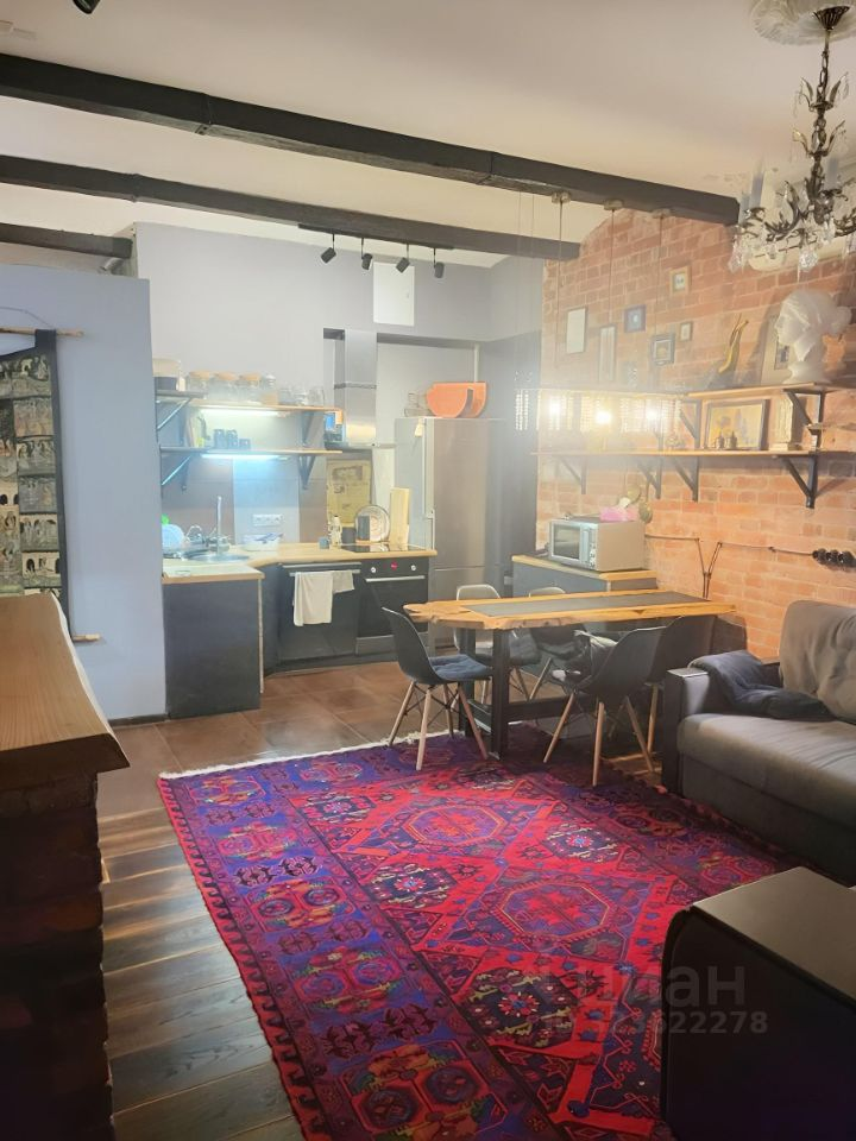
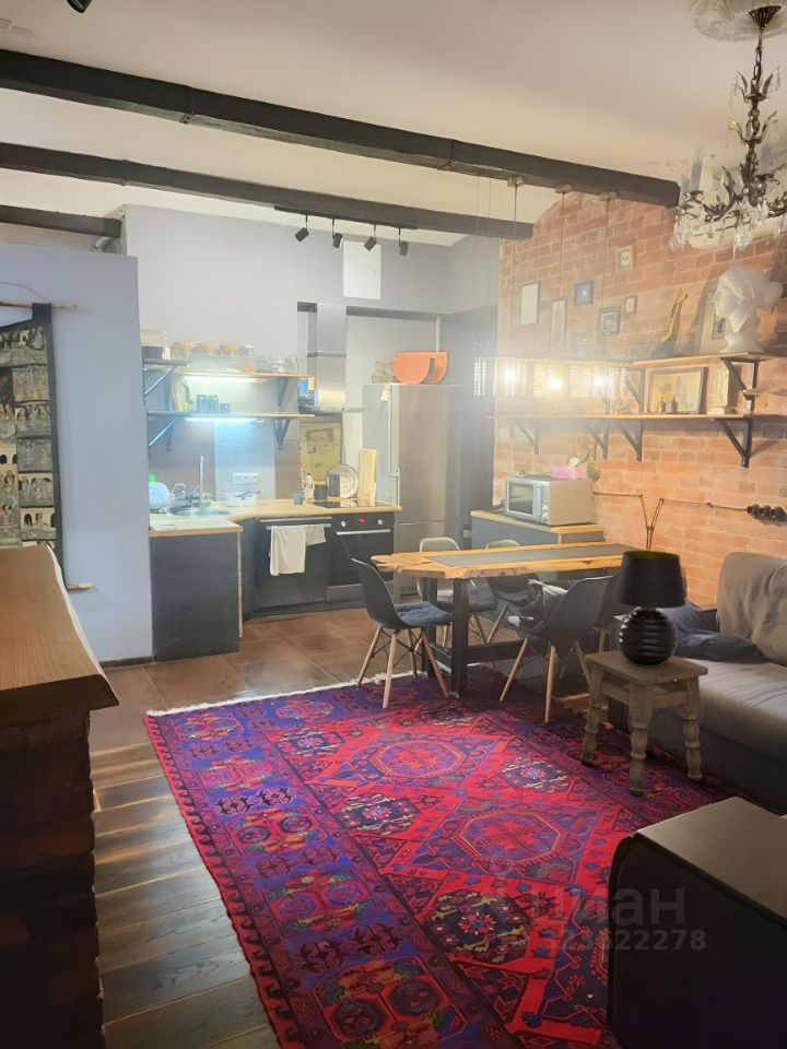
+ table lamp [611,550,688,667]
+ side table [579,649,709,797]
